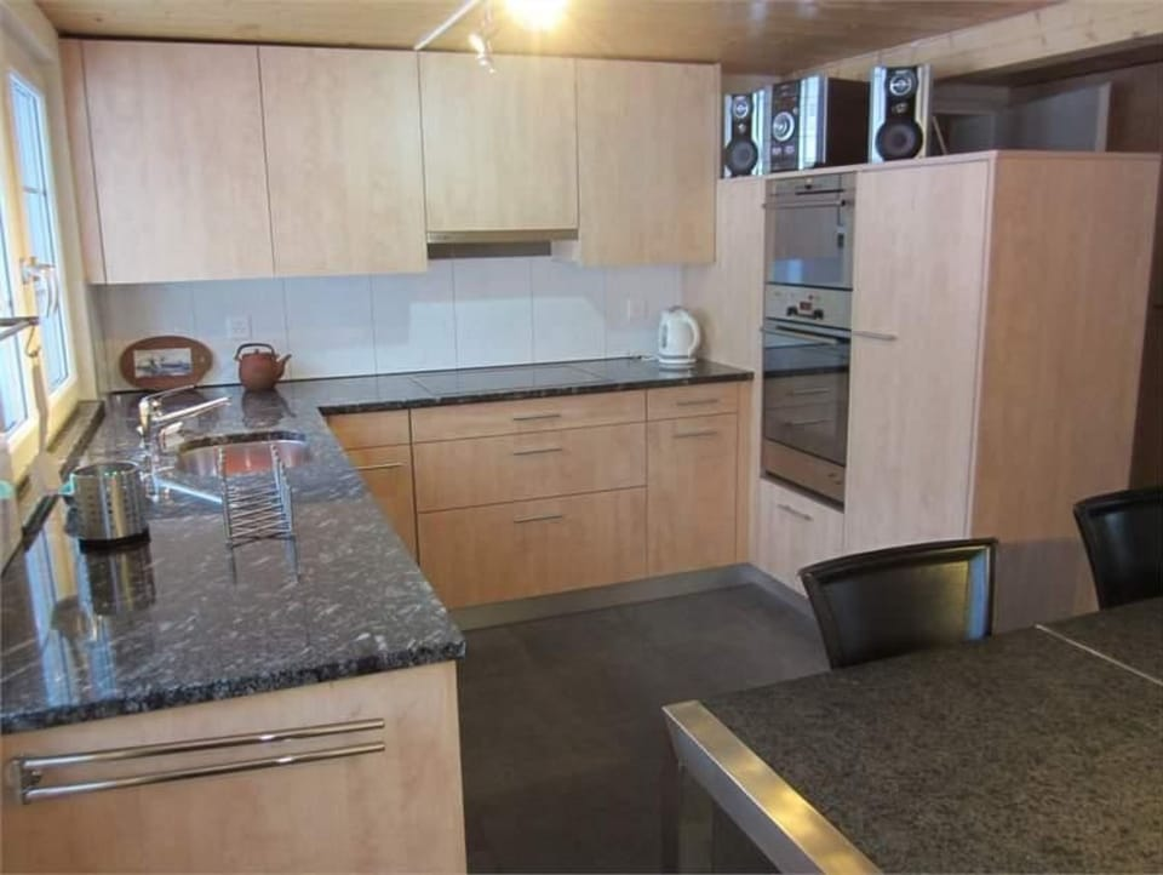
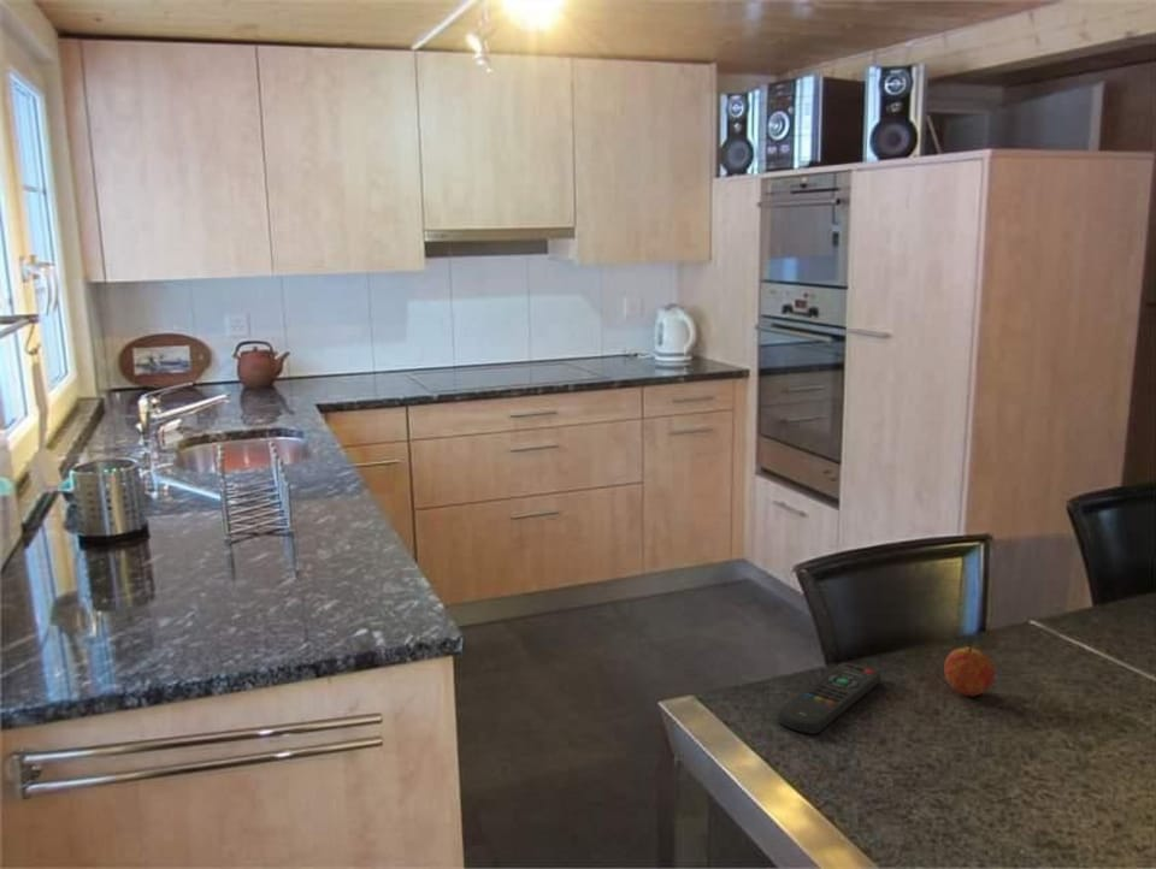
+ remote control [775,662,881,735]
+ fruit [943,643,996,697]
